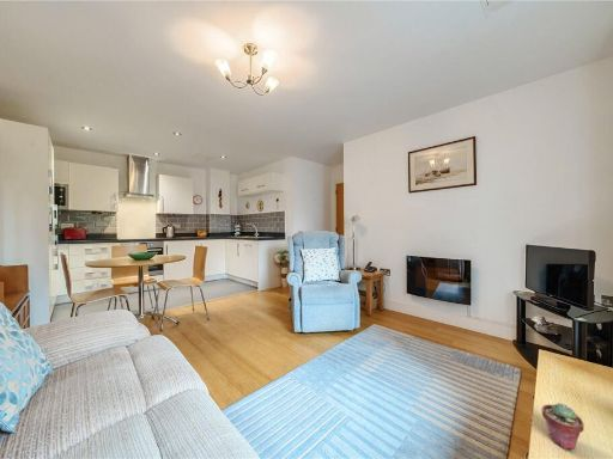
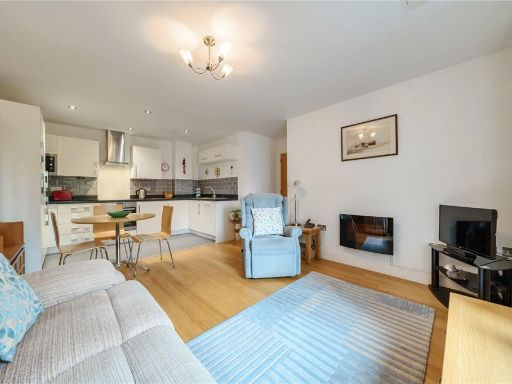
- potted succulent [541,402,585,451]
